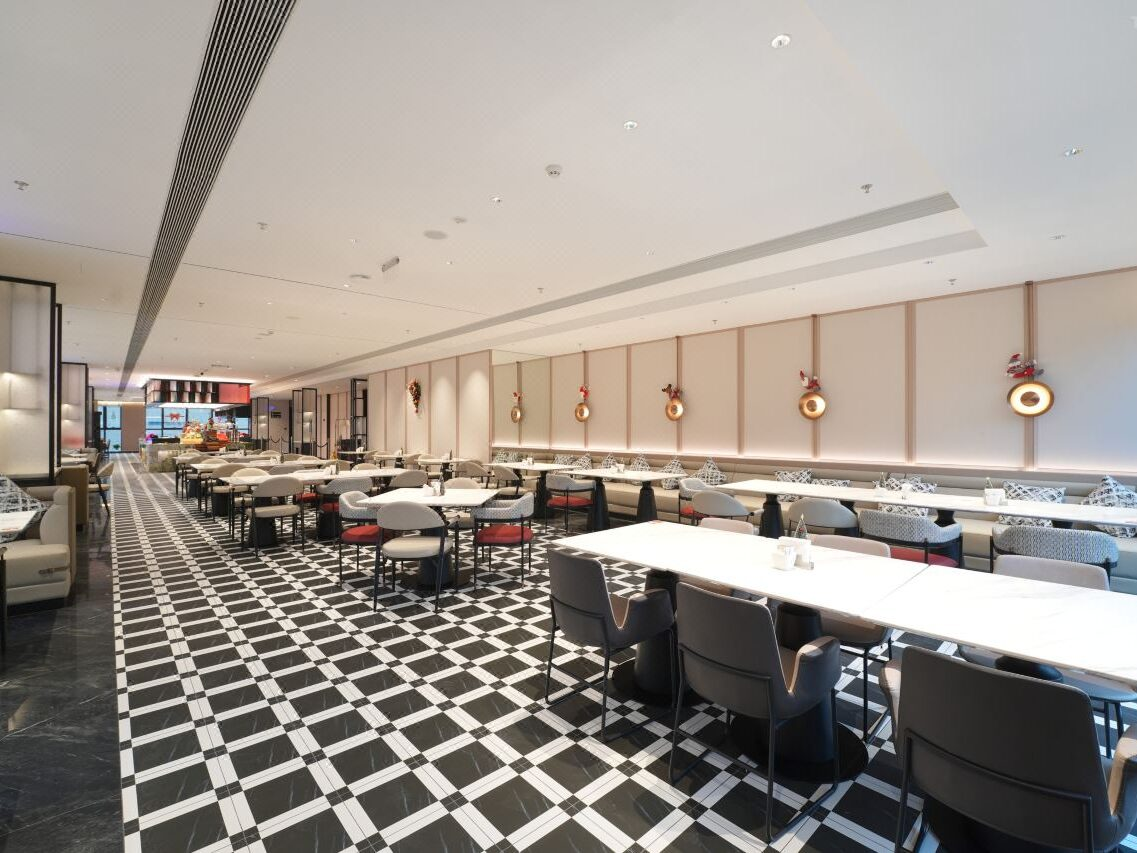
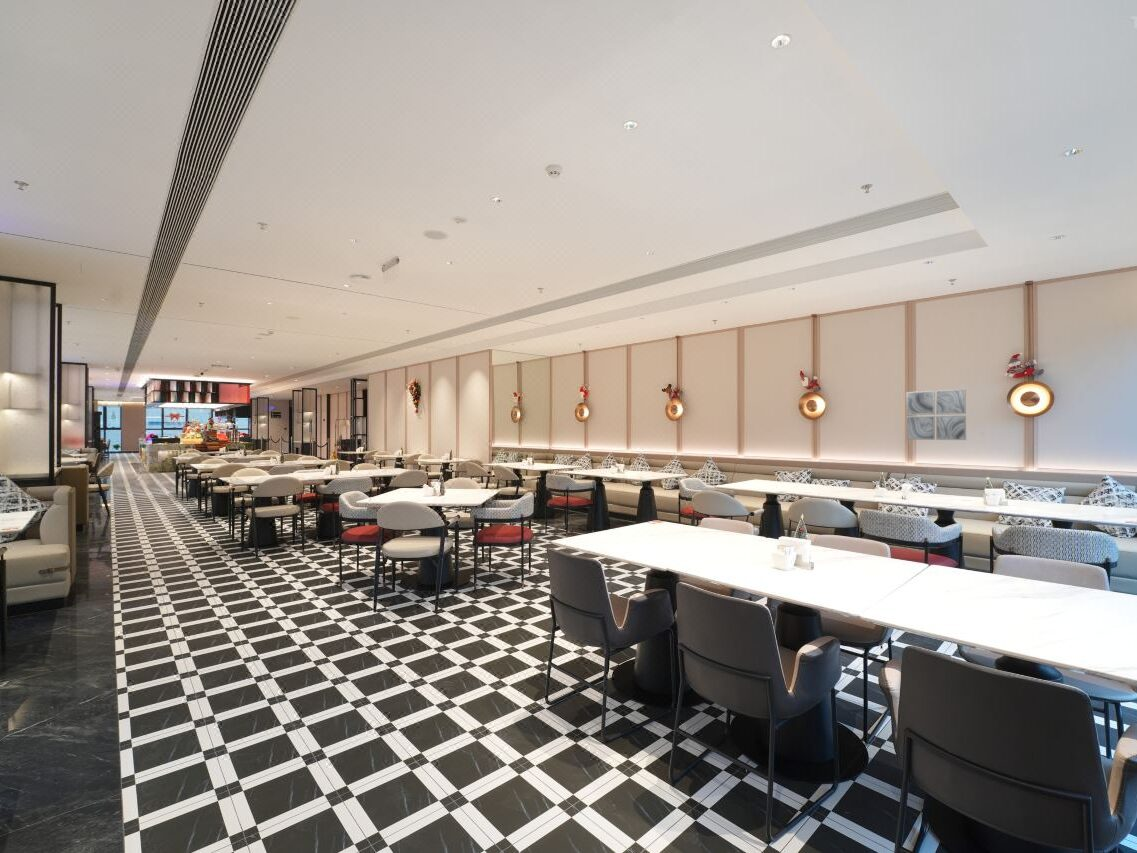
+ wall art [905,388,967,441]
